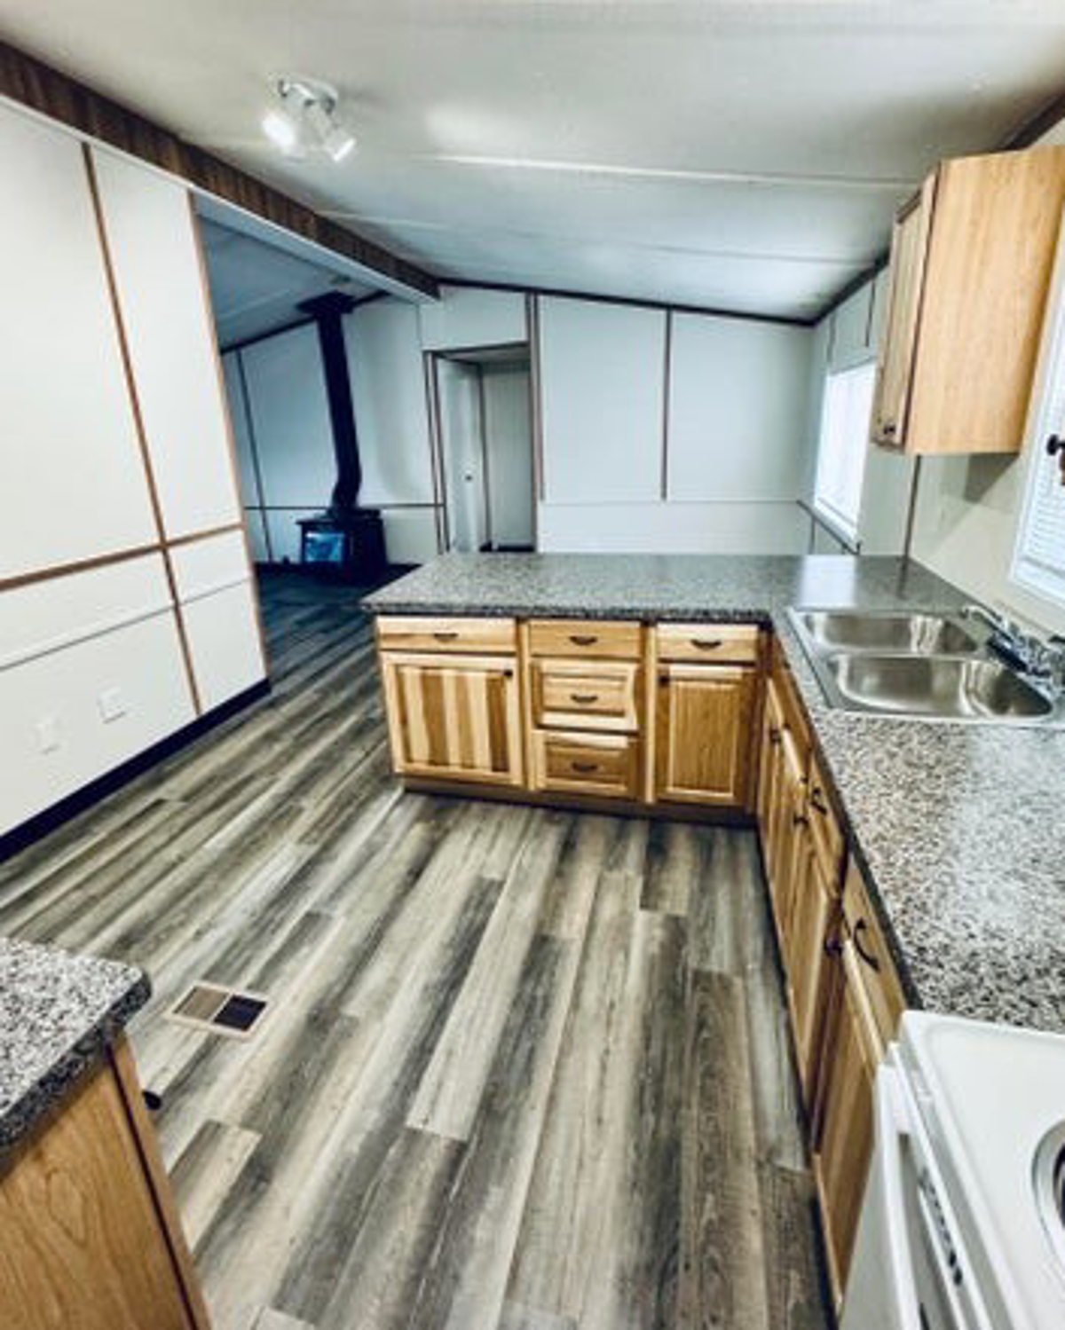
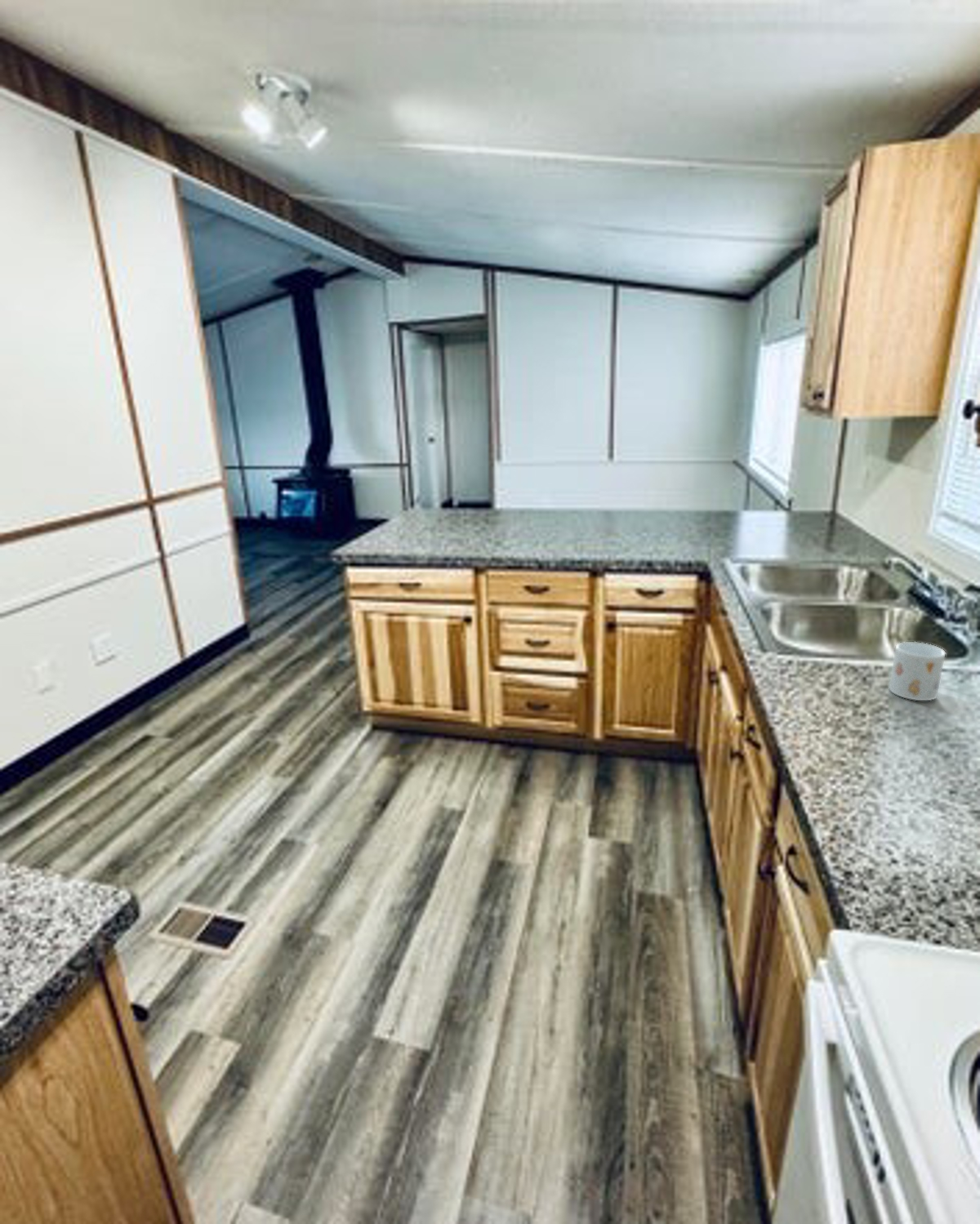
+ mug [889,641,947,701]
